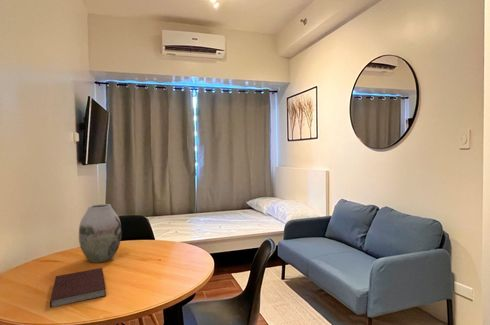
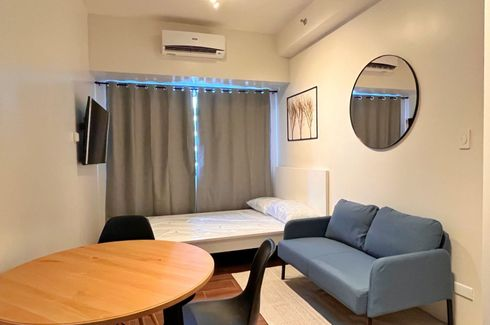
- vase [78,203,122,264]
- notebook [49,267,107,309]
